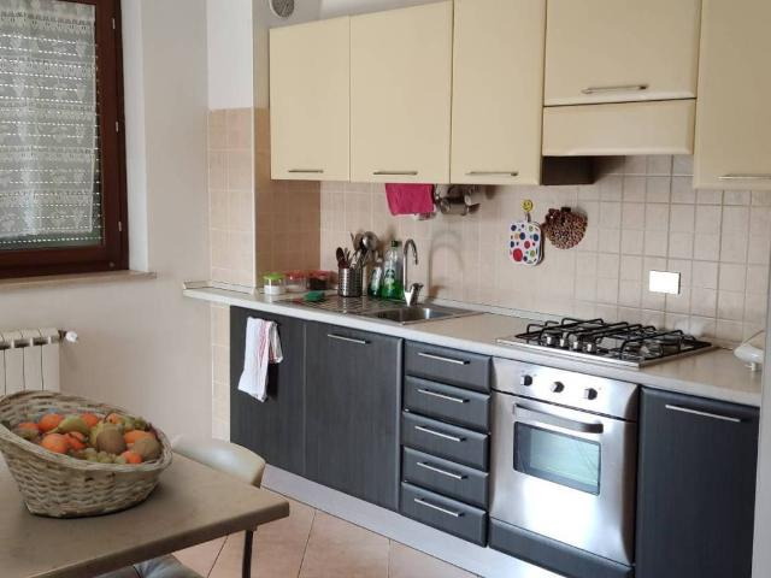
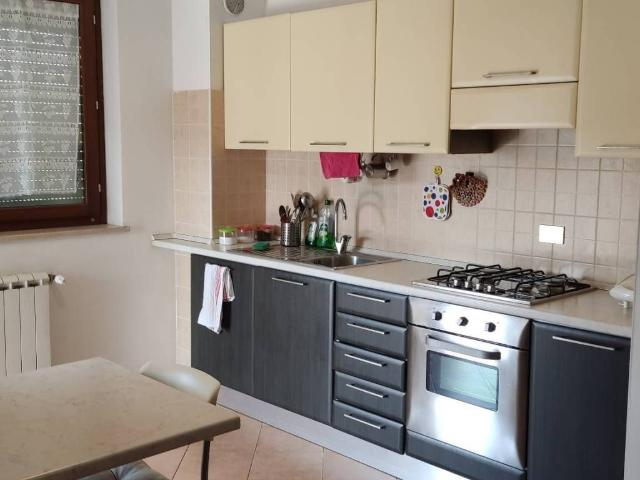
- fruit basket [0,388,173,519]
